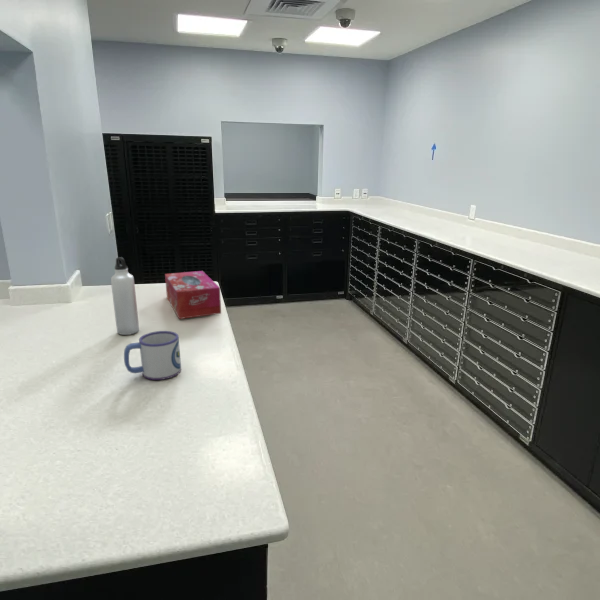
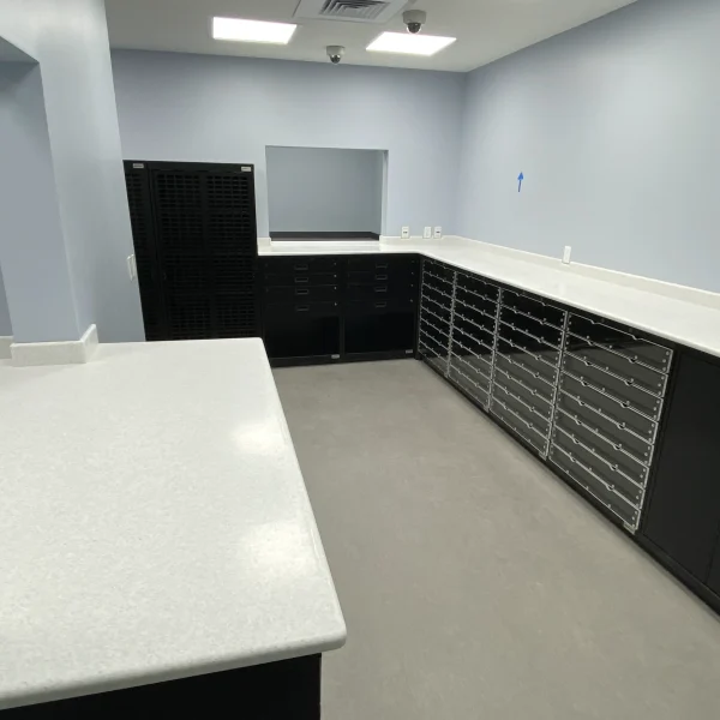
- mug [123,330,182,381]
- water bottle [110,256,140,336]
- tissue box [164,270,222,320]
